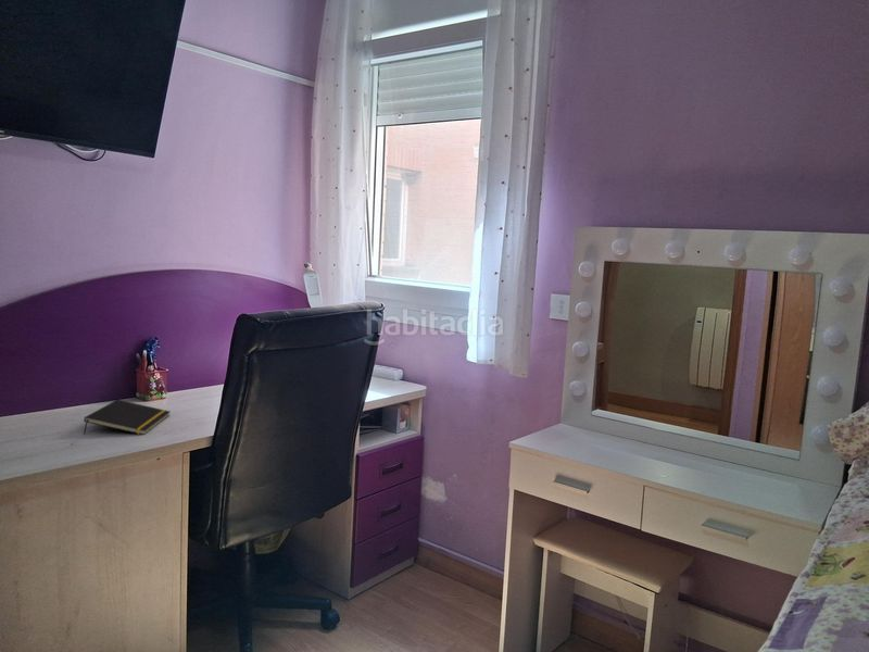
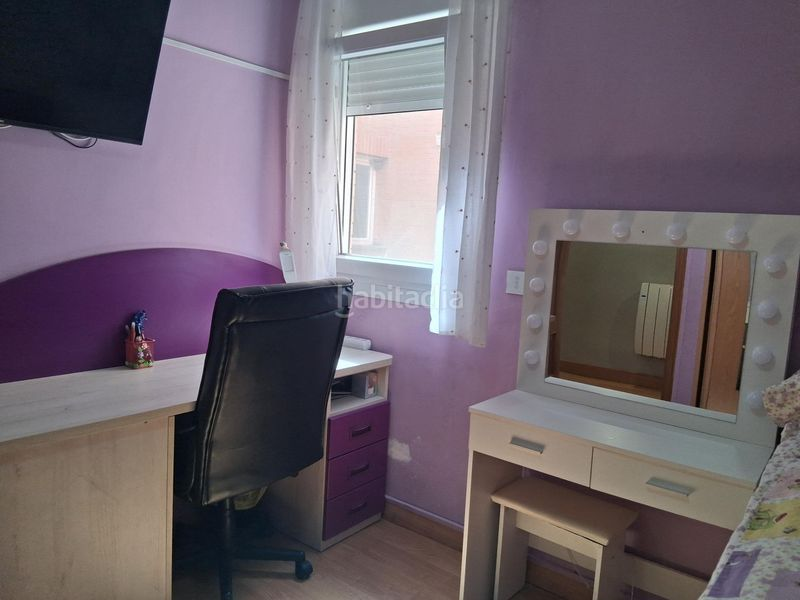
- notepad [83,399,171,436]
